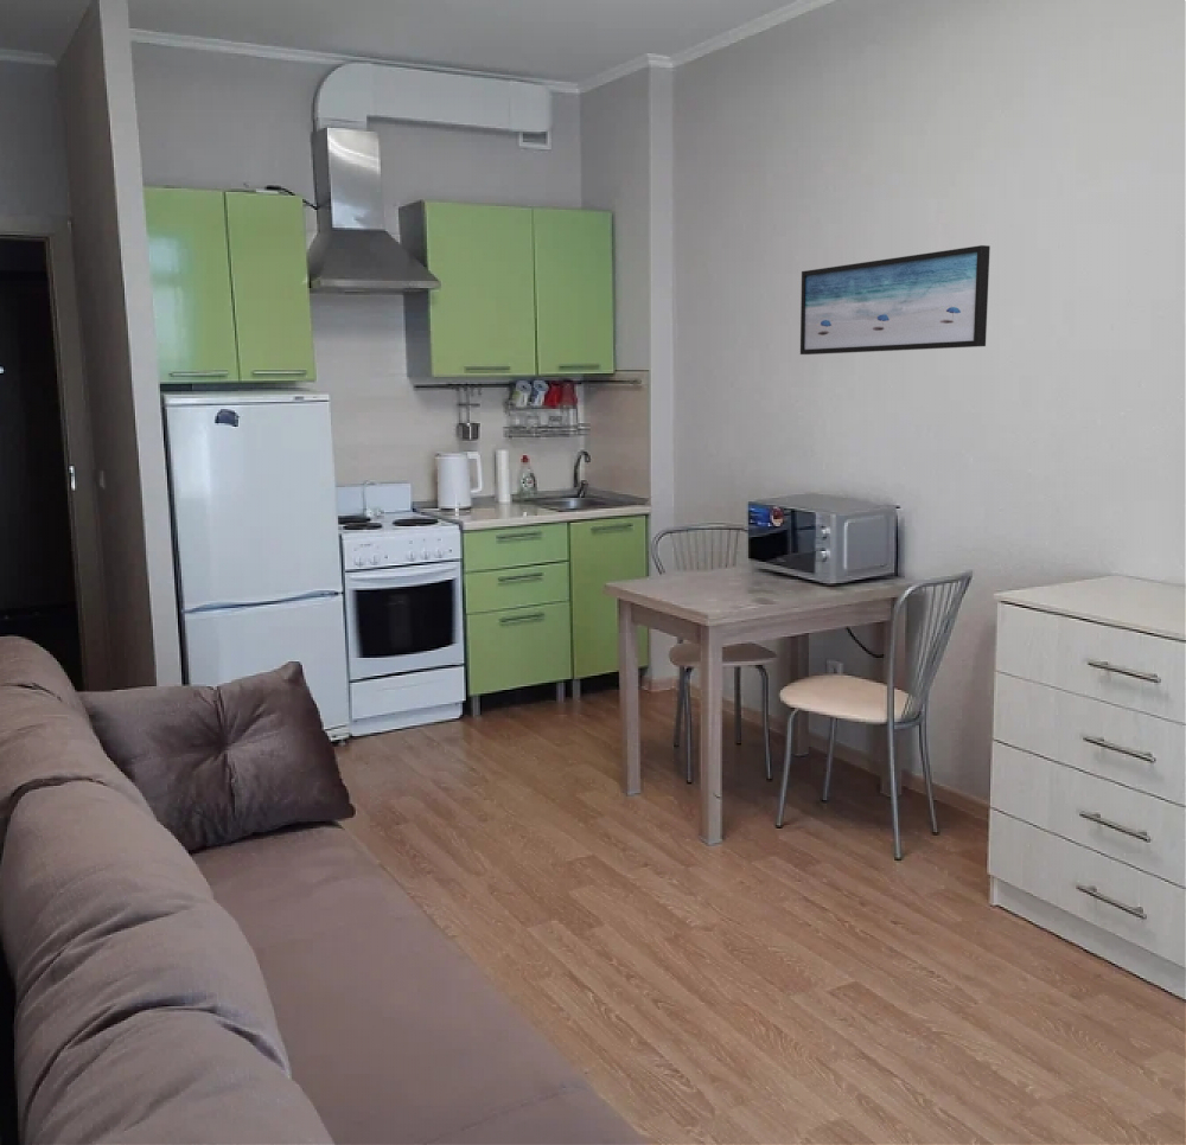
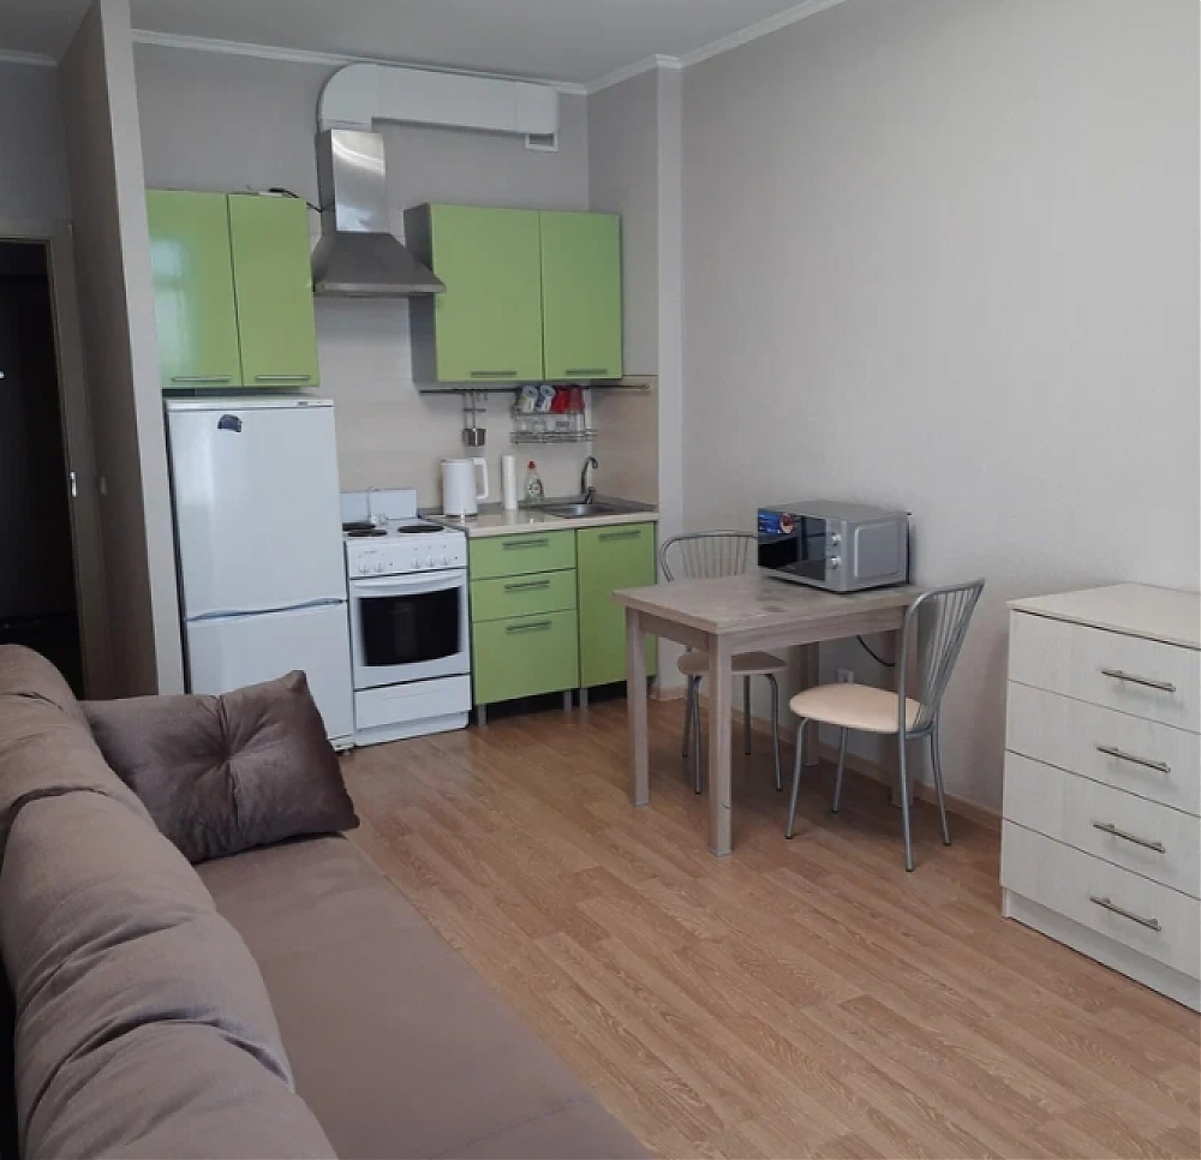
- wall art [799,244,991,356]
